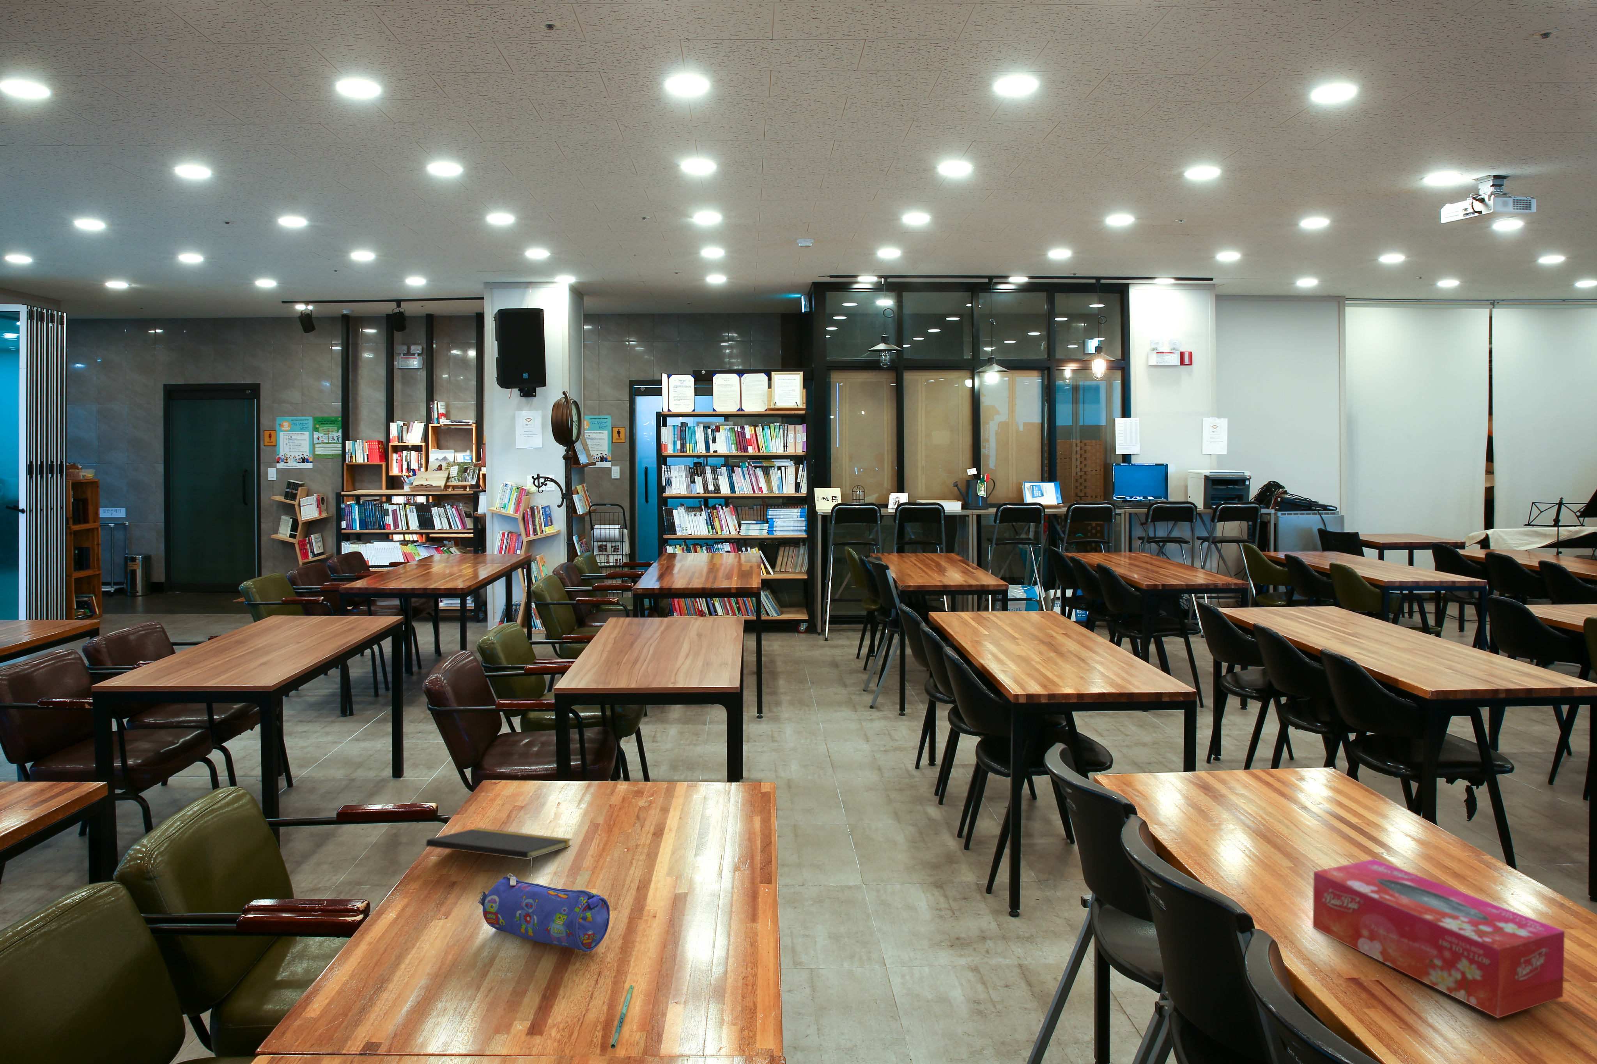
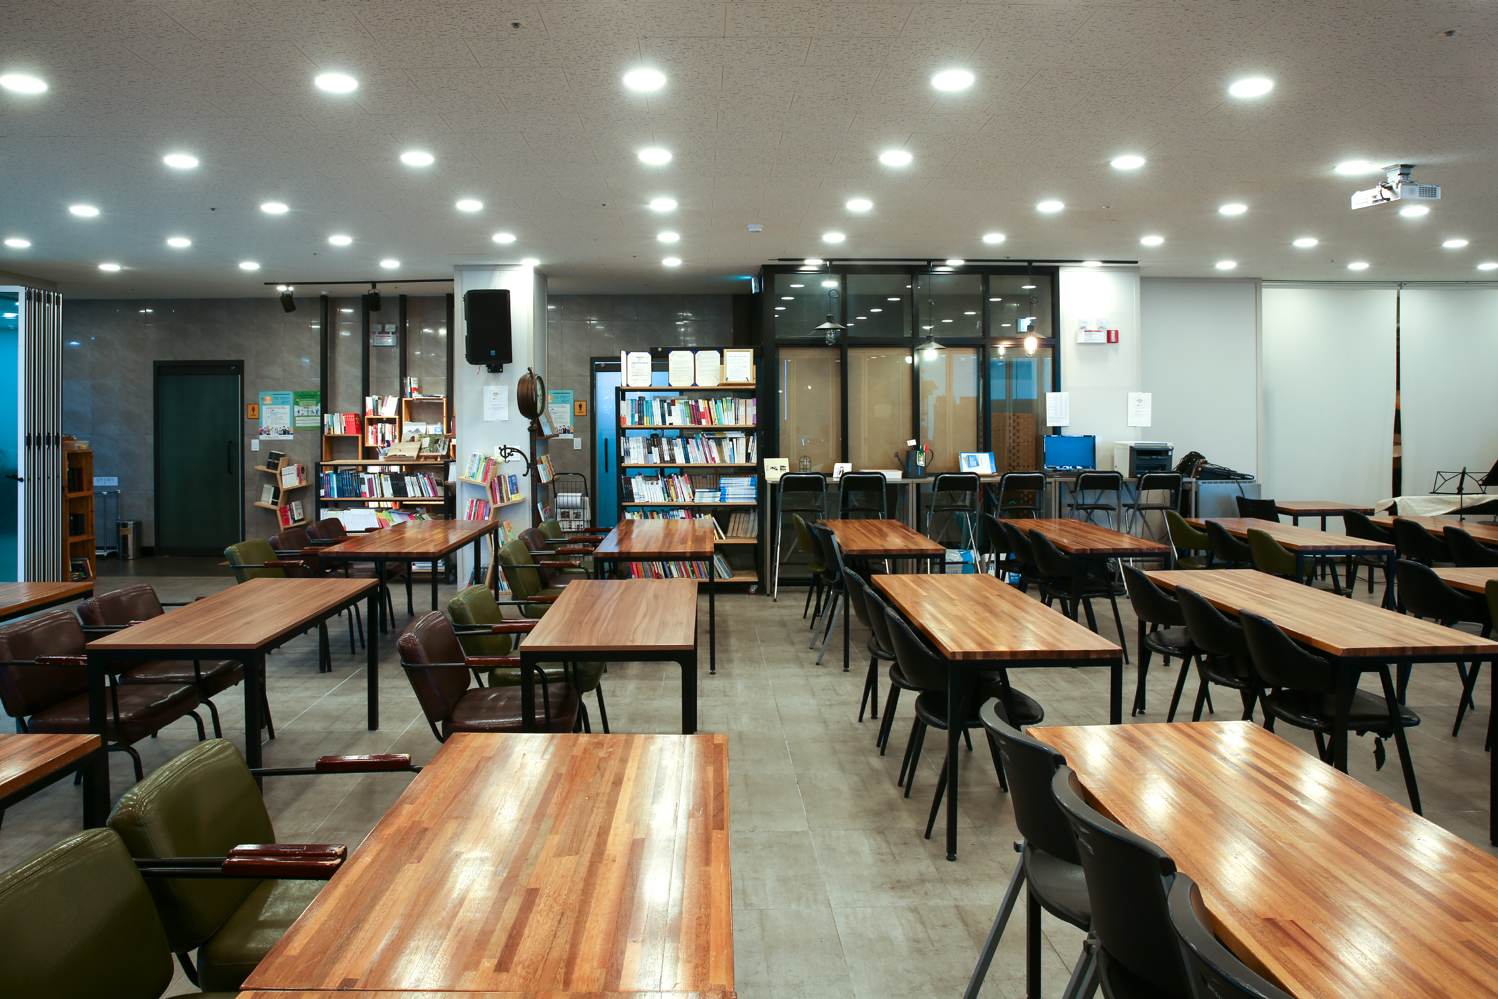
- notepad [425,828,572,876]
- pencil case [478,873,611,952]
- pen [611,984,635,1050]
- tissue box [1312,859,1565,1019]
